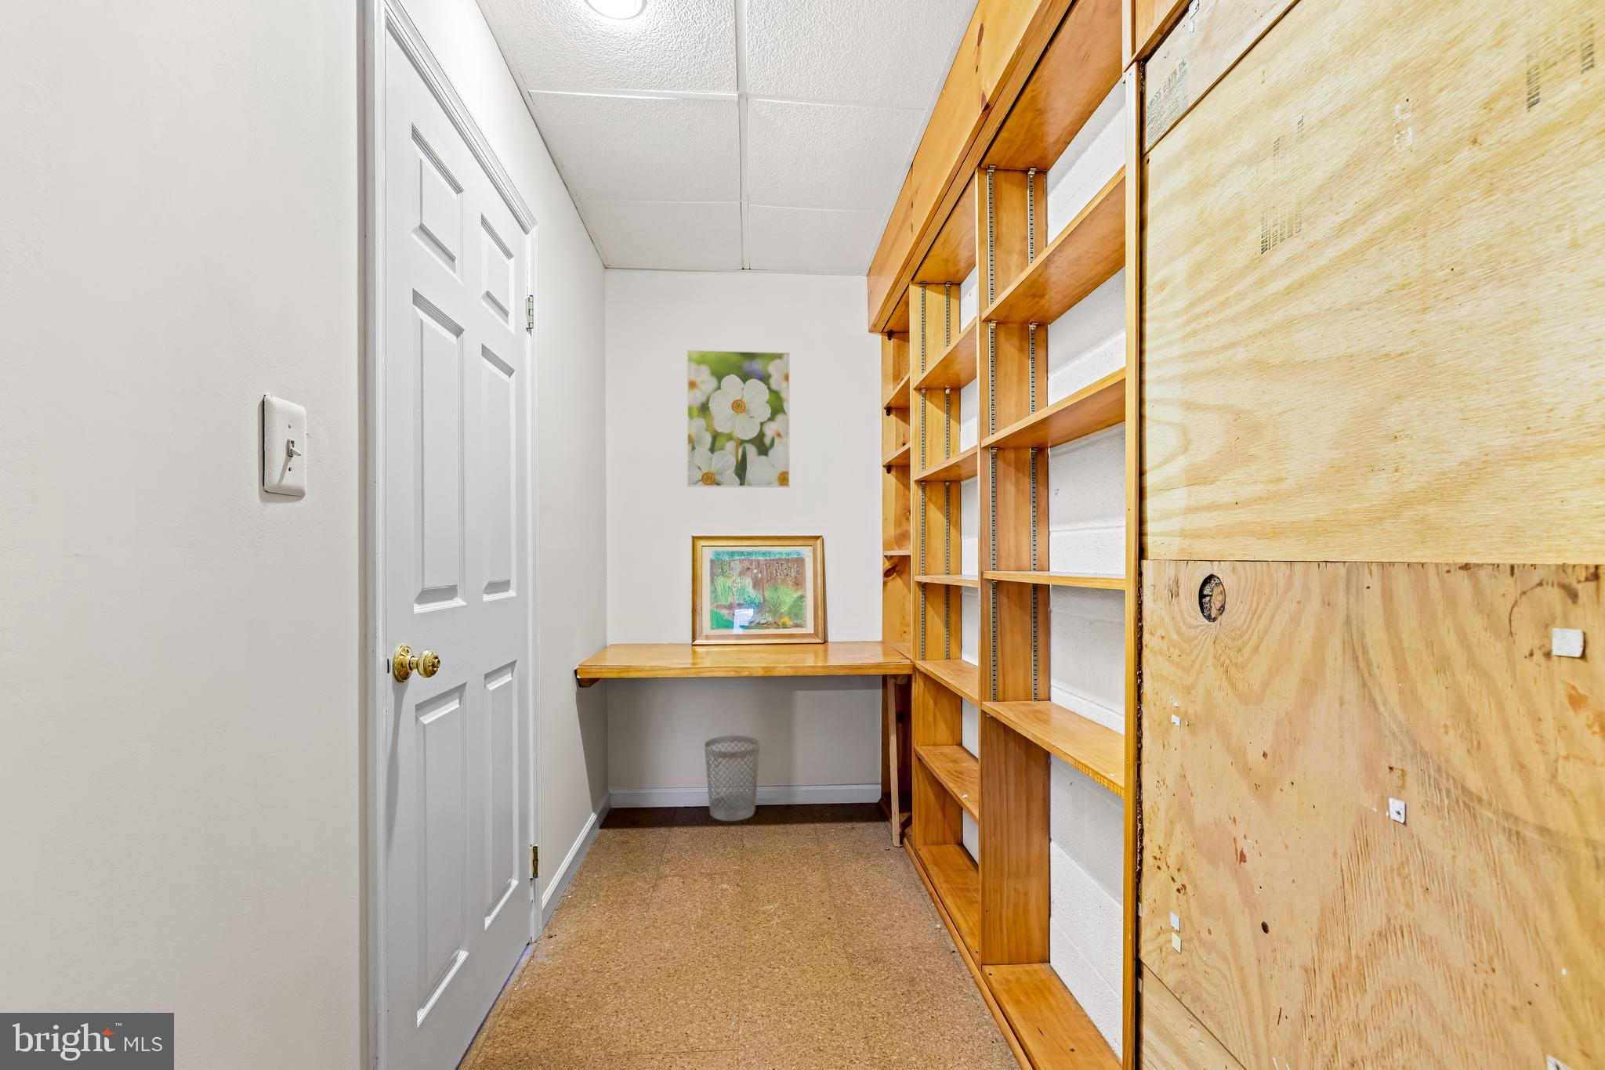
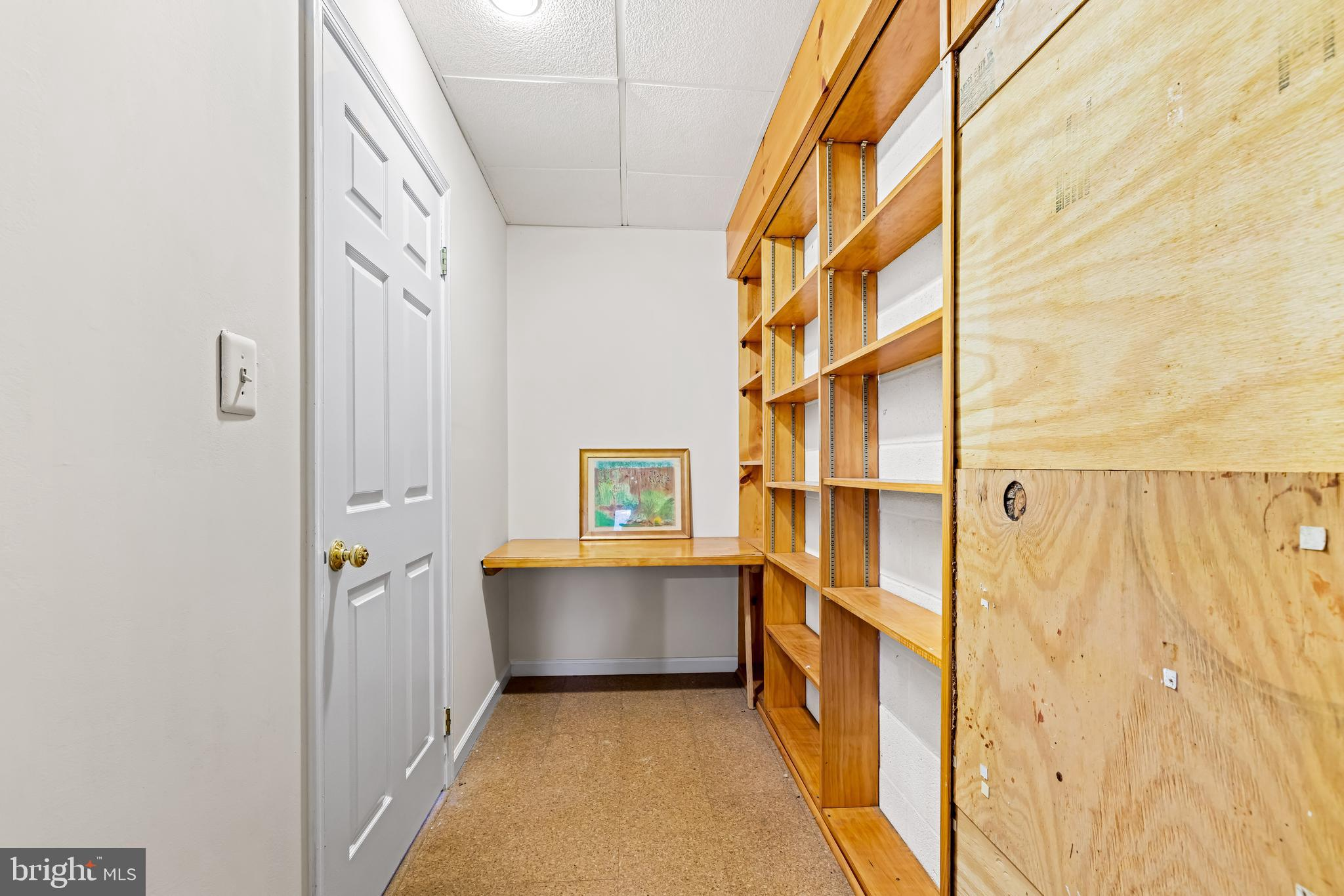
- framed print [687,350,791,488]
- wastebasket [703,734,761,822]
